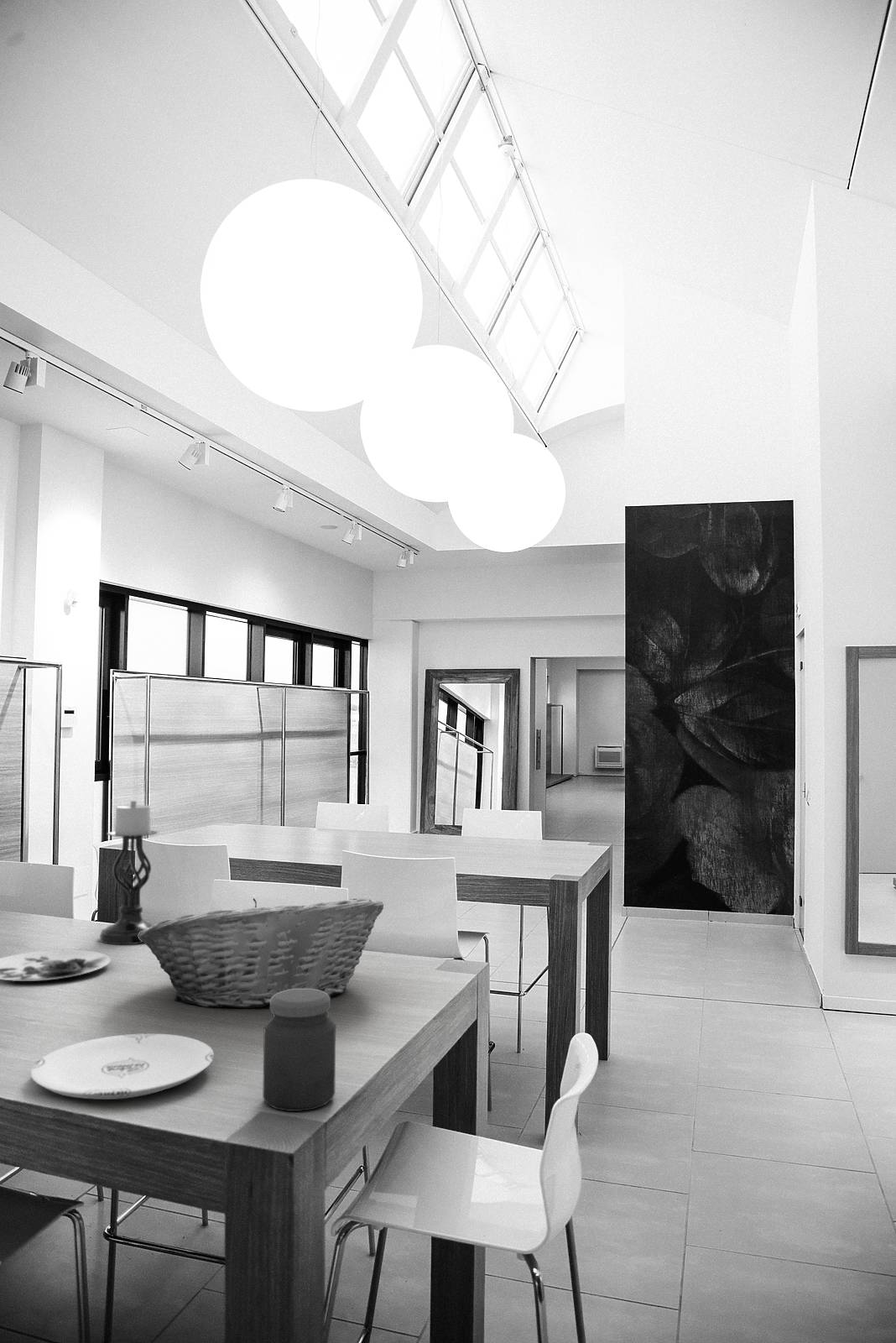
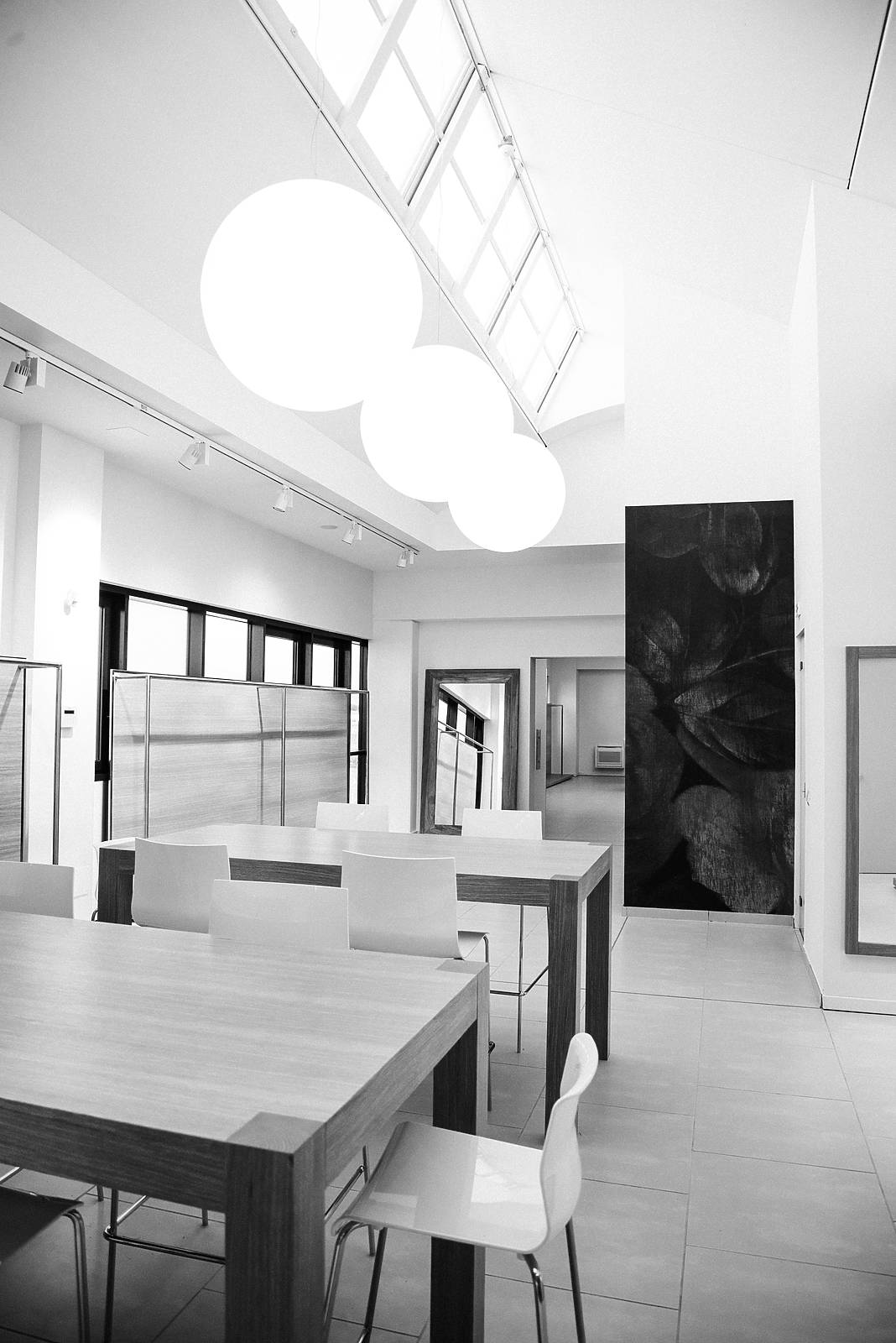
- jar [262,989,336,1112]
- plate [30,1032,215,1100]
- candle holder [99,800,159,945]
- fruit basket [138,897,385,1009]
- plate [0,949,112,982]
